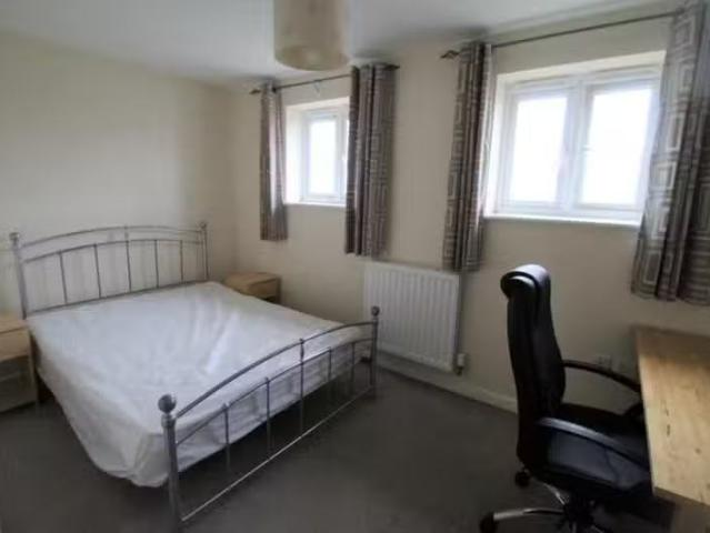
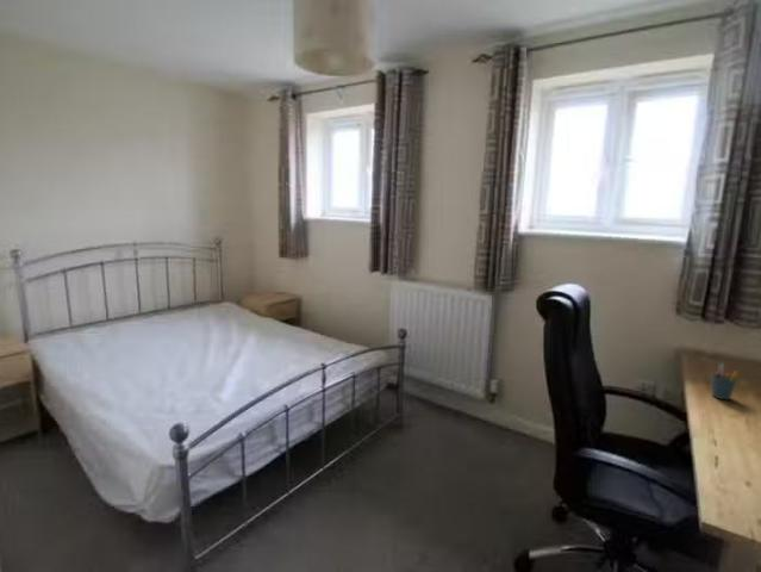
+ pen holder [711,362,741,400]
